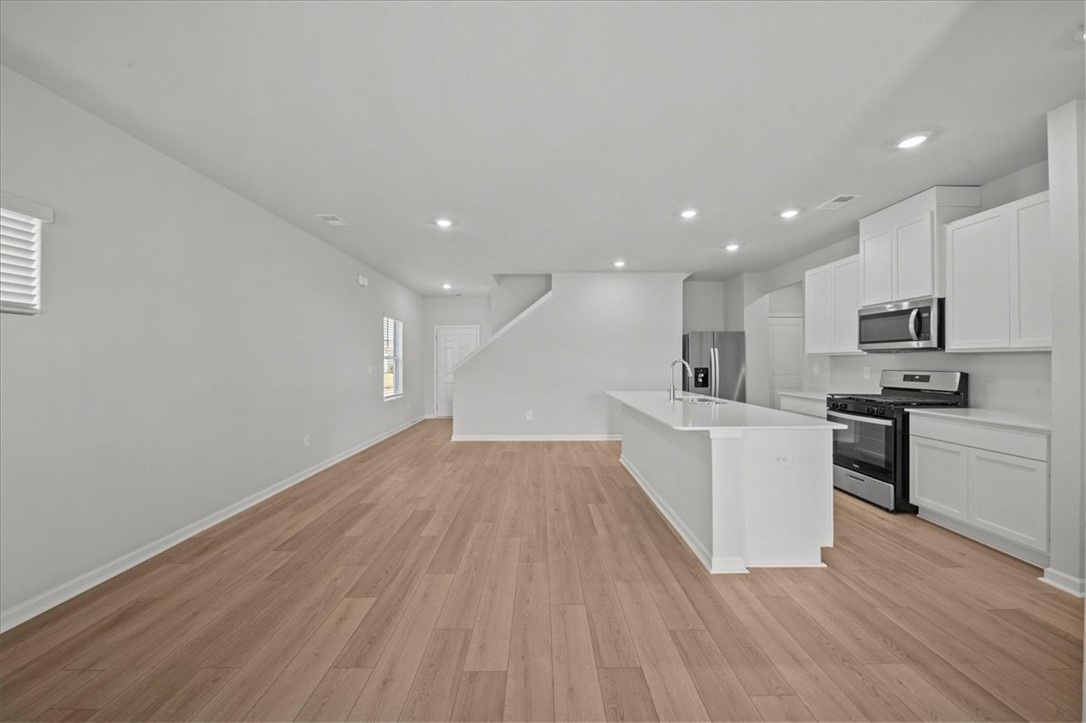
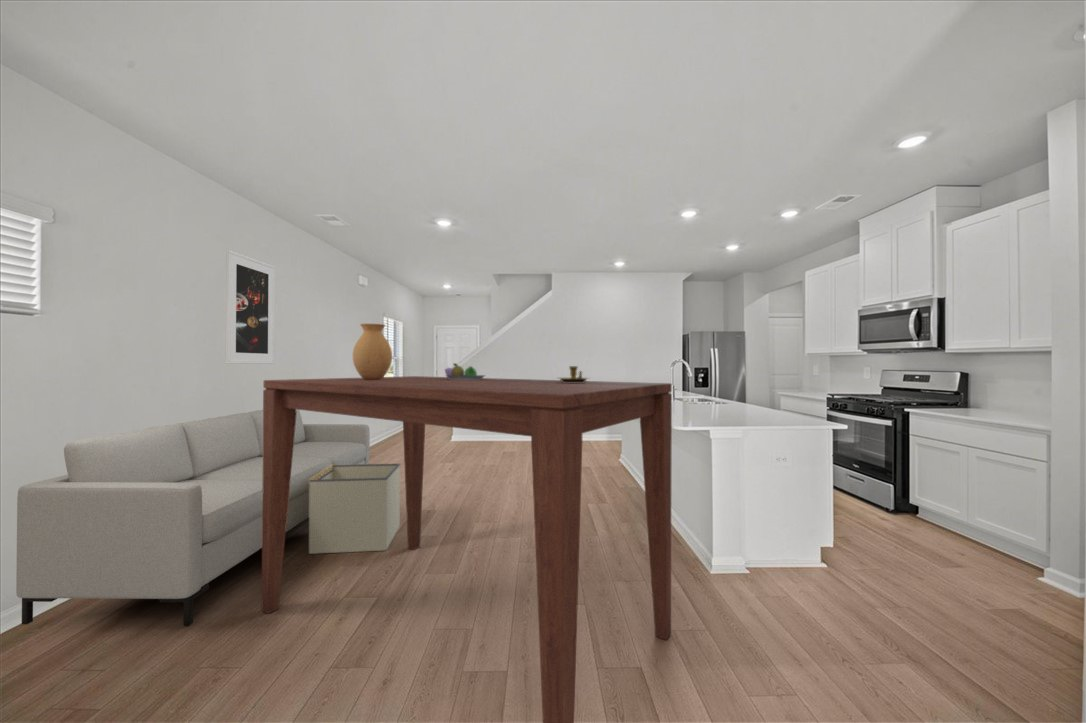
+ dining table [261,375,673,723]
+ sofa [15,409,371,626]
+ vase [352,323,393,380]
+ storage bin [308,463,401,555]
+ fruit bowl [444,362,487,380]
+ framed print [225,249,276,365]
+ candlestick [557,365,591,383]
